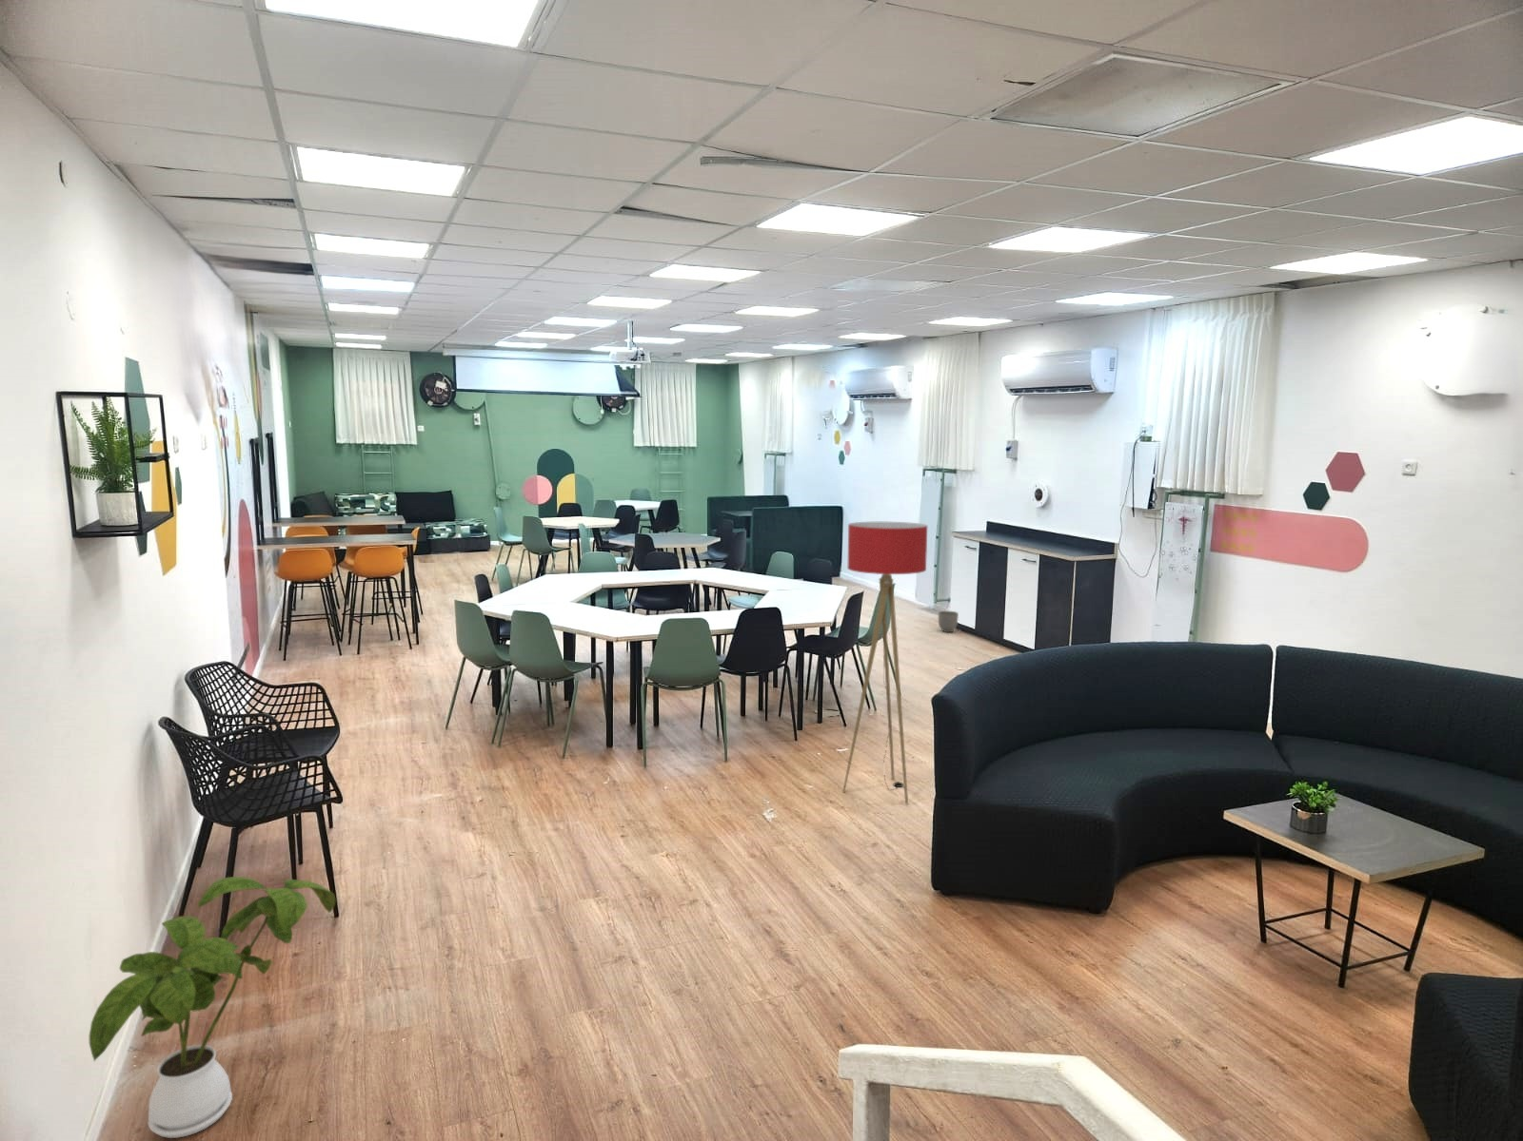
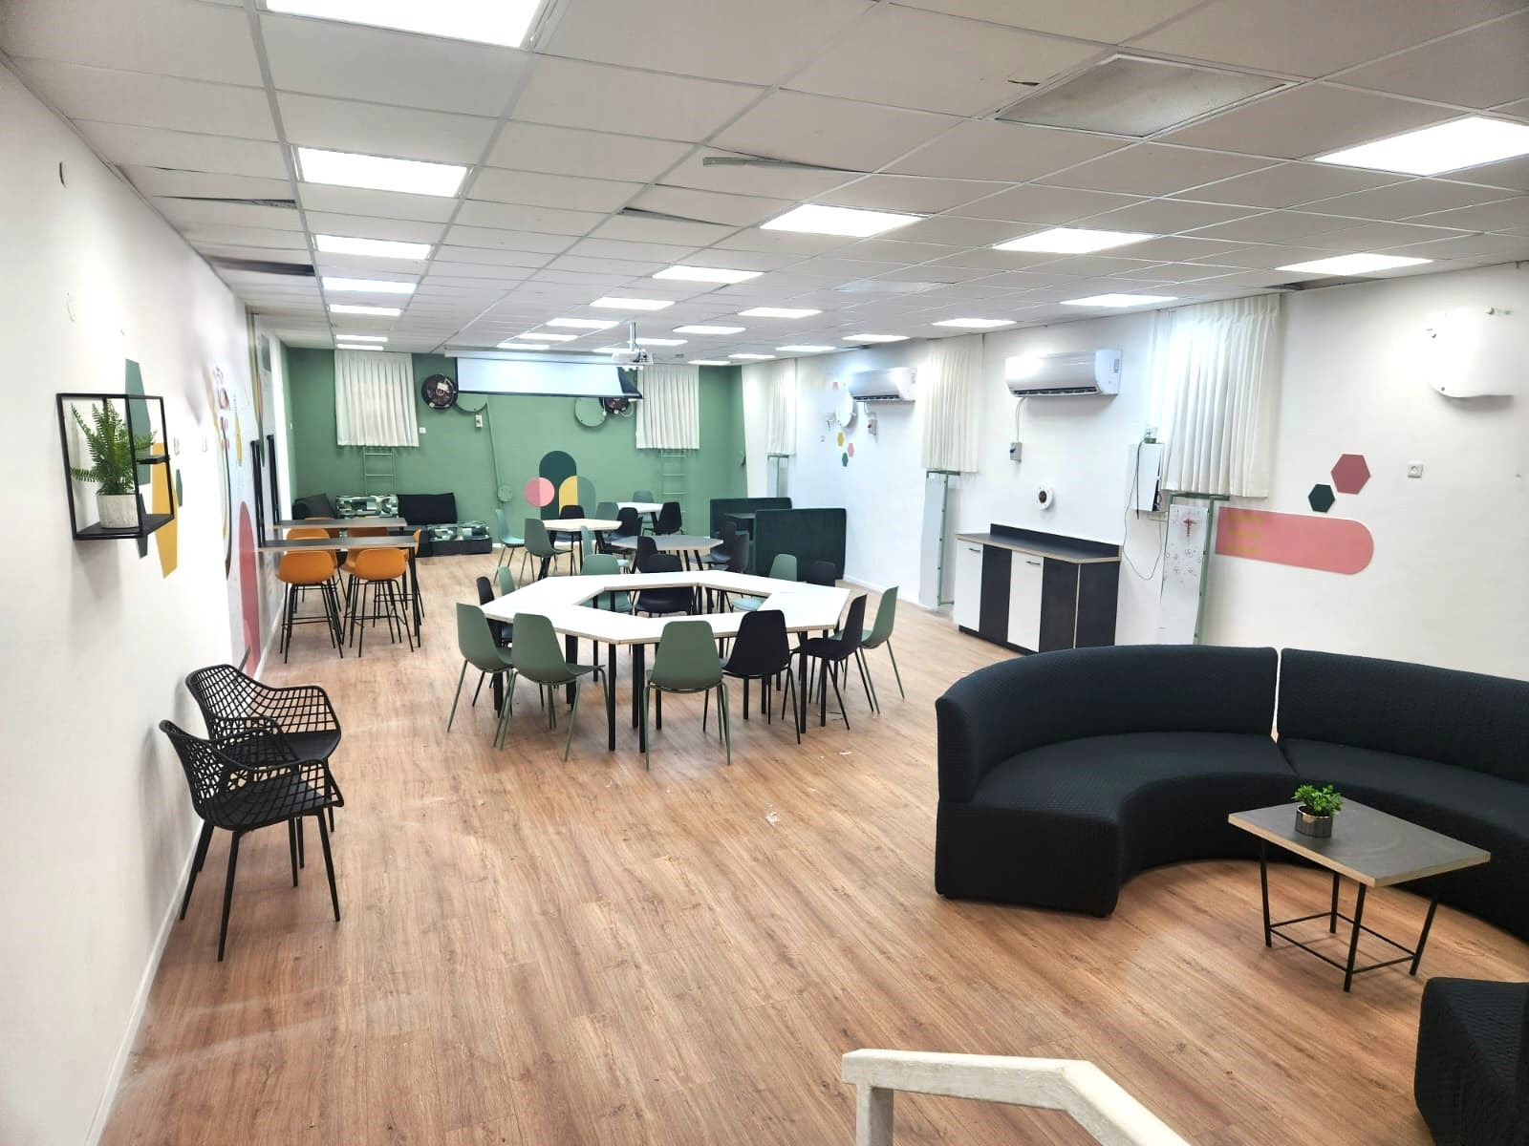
- planter [938,610,959,633]
- house plant [89,876,336,1139]
- floor lamp [842,521,928,805]
